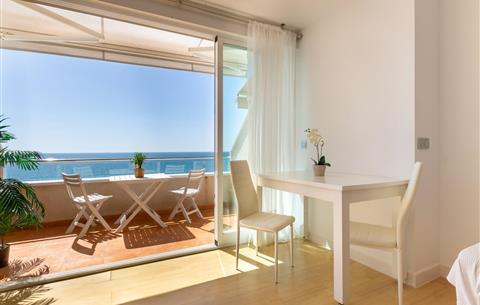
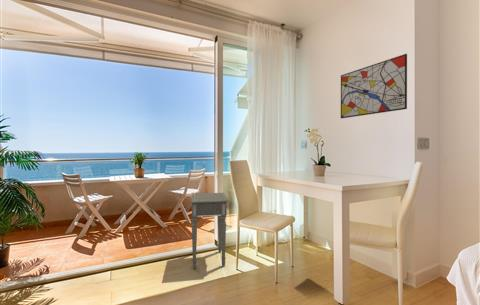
+ side table [191,192,230,270]
+ wall art [340,53,408,119]
